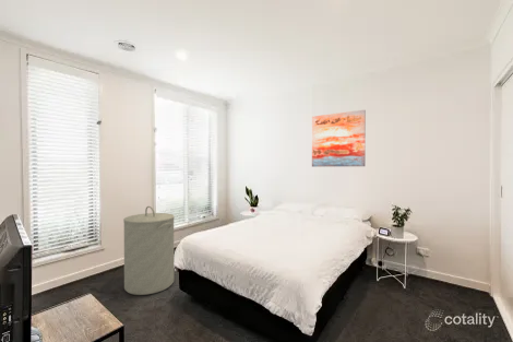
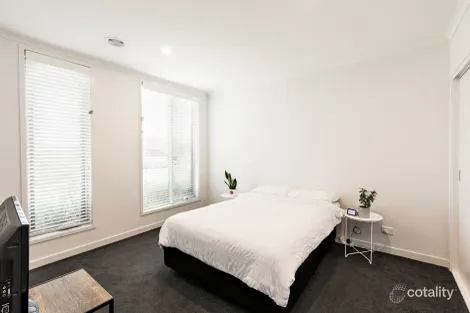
- laundry hamper [122,205,176,296]
- wall art [311,109,367,167]
